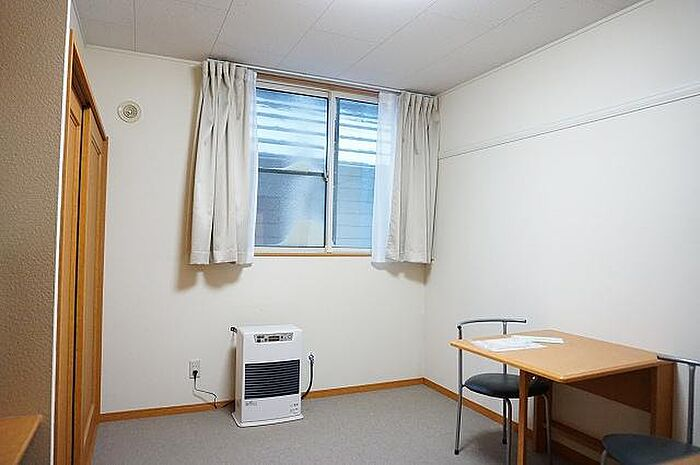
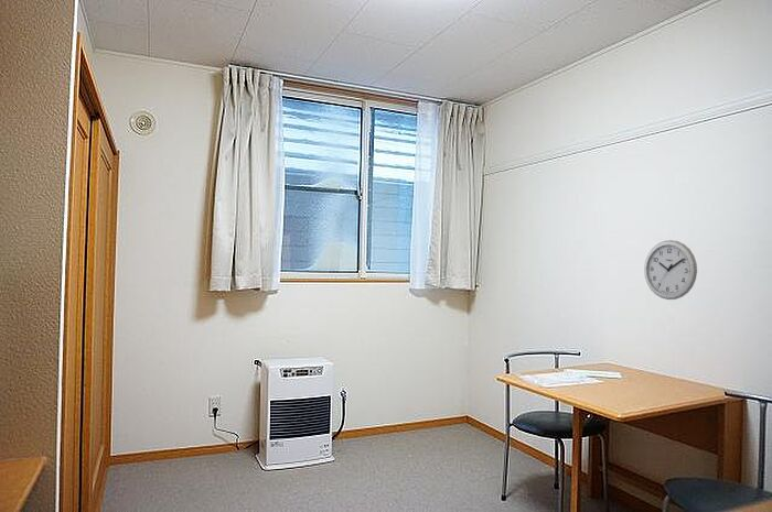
+ wall clock [643,239,698,301]
